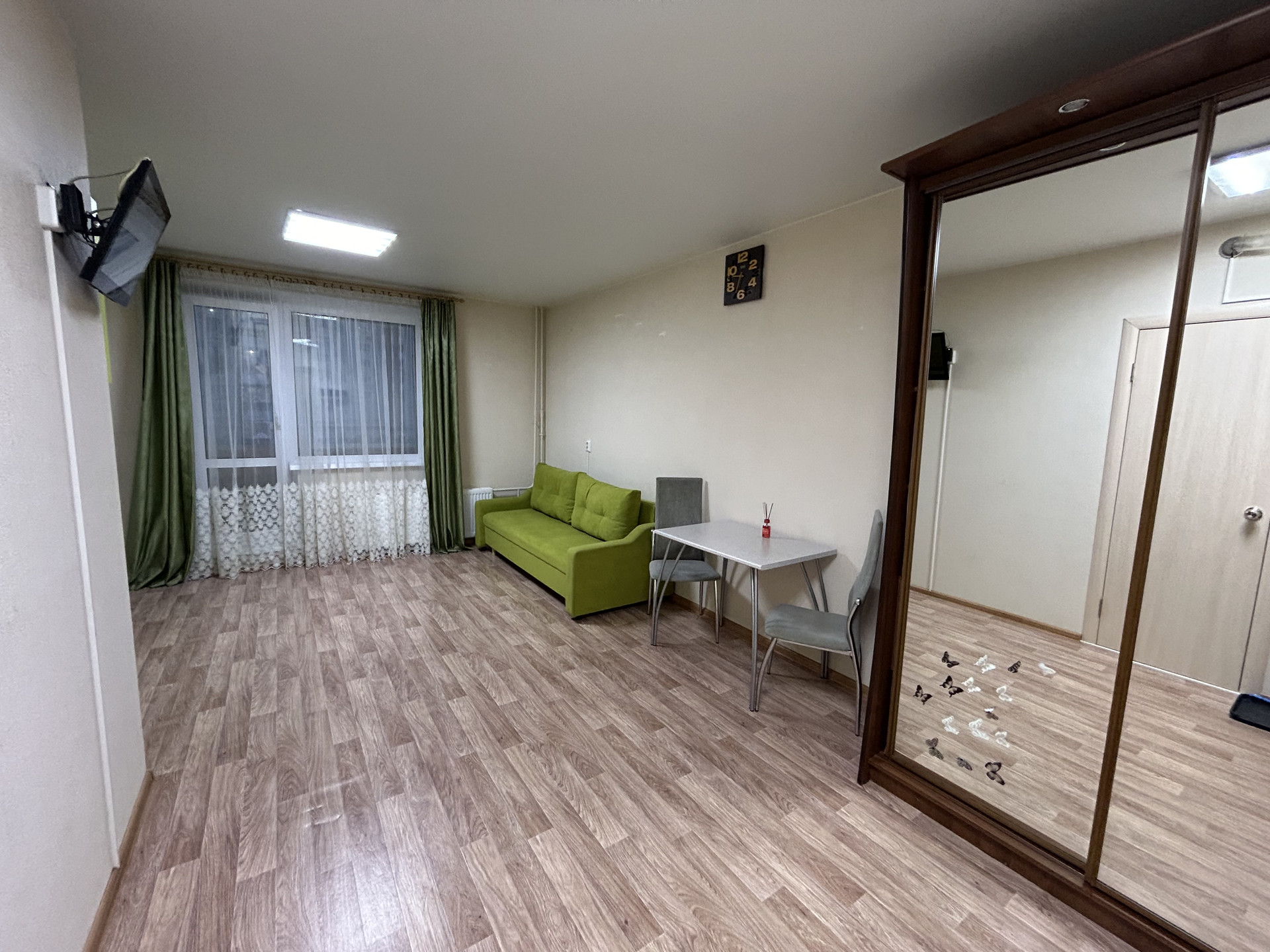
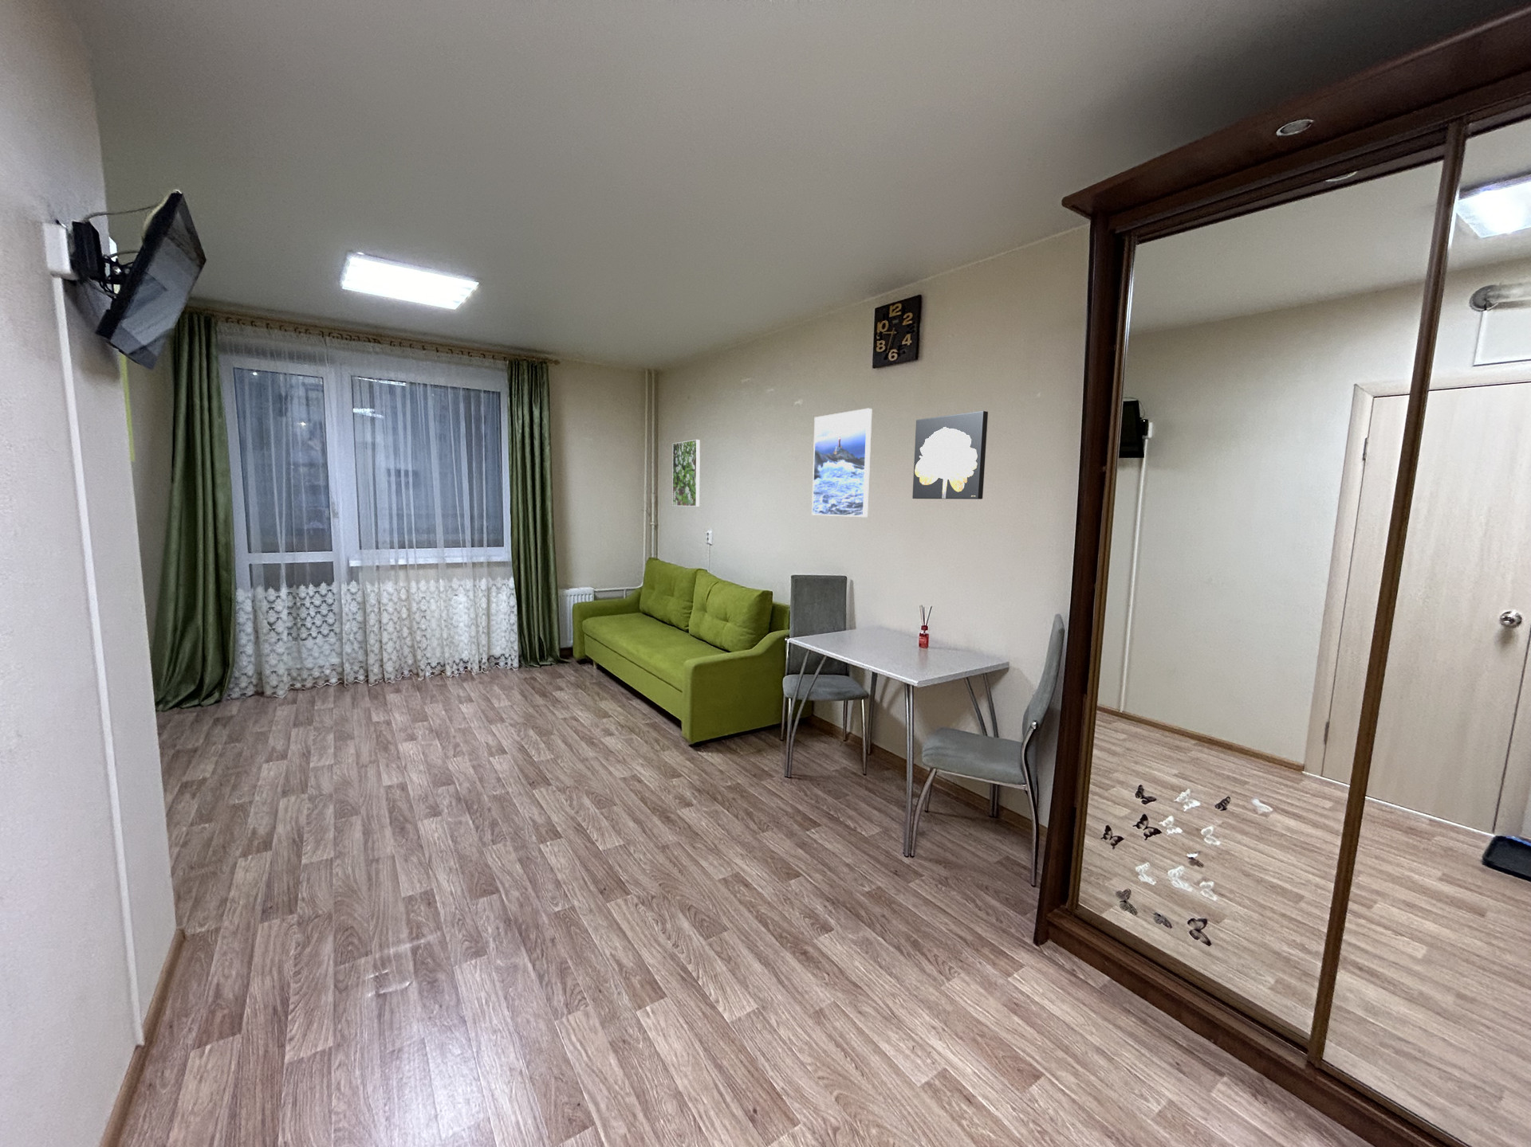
+ wall art [911,410,989,500]
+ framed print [671,439,700,507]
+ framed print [811,407,873,518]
